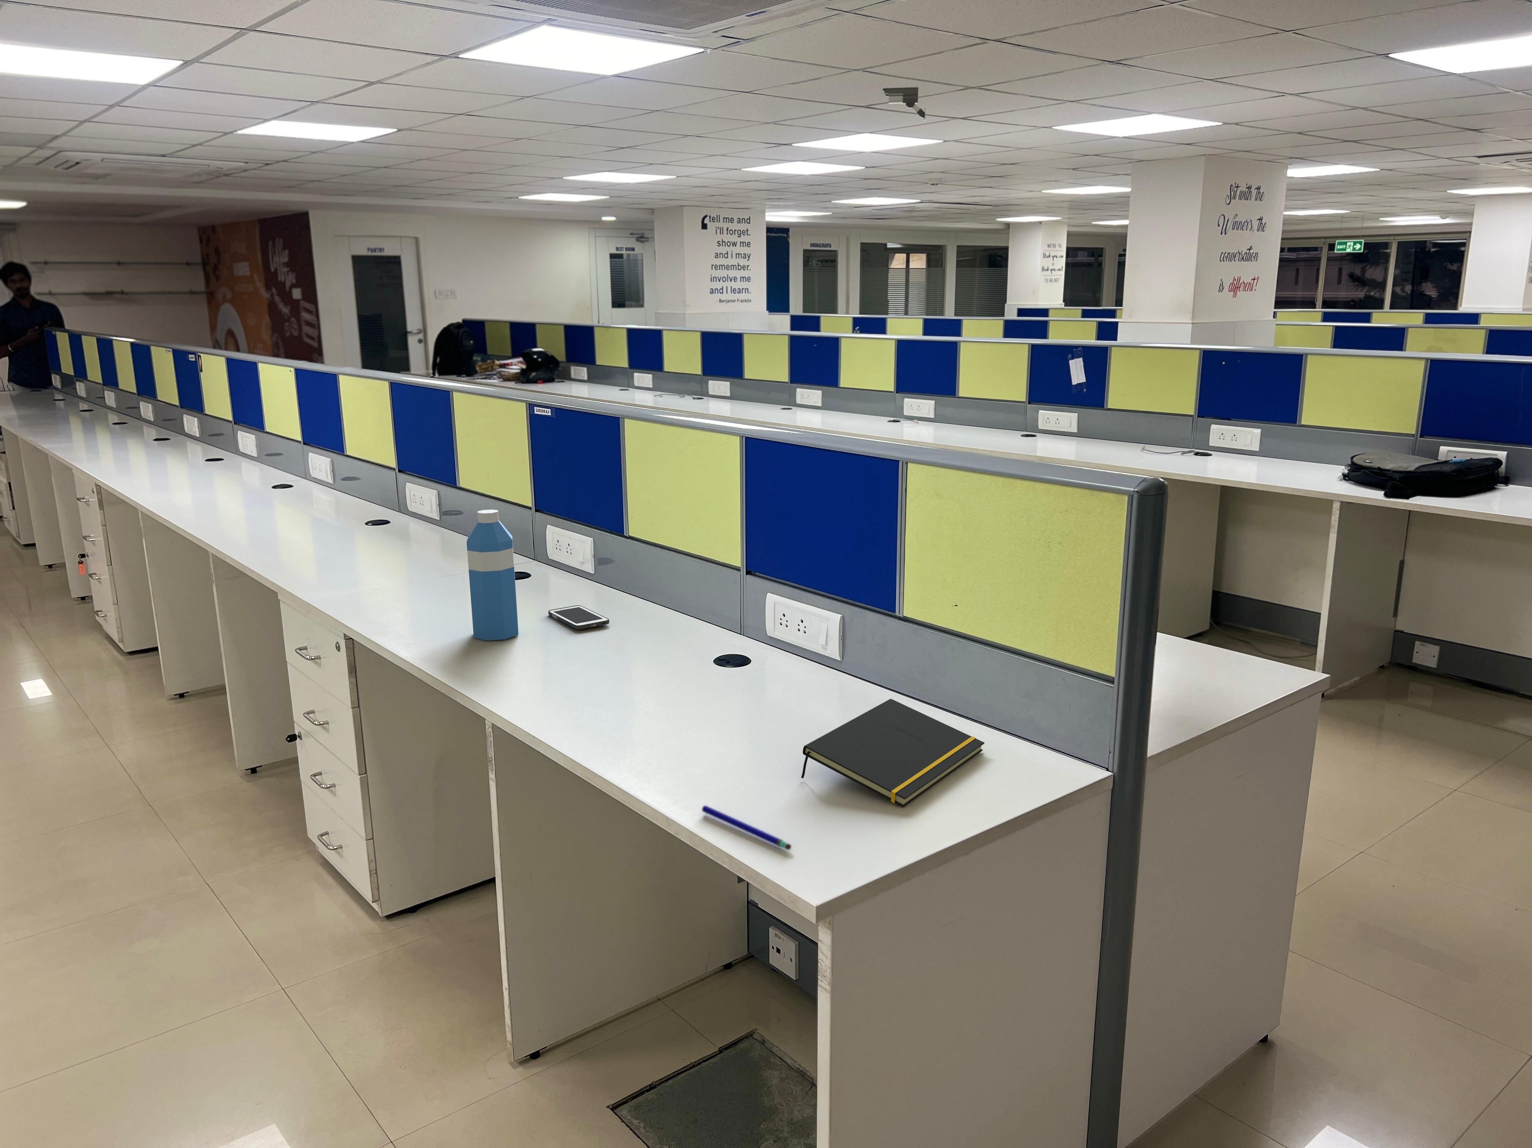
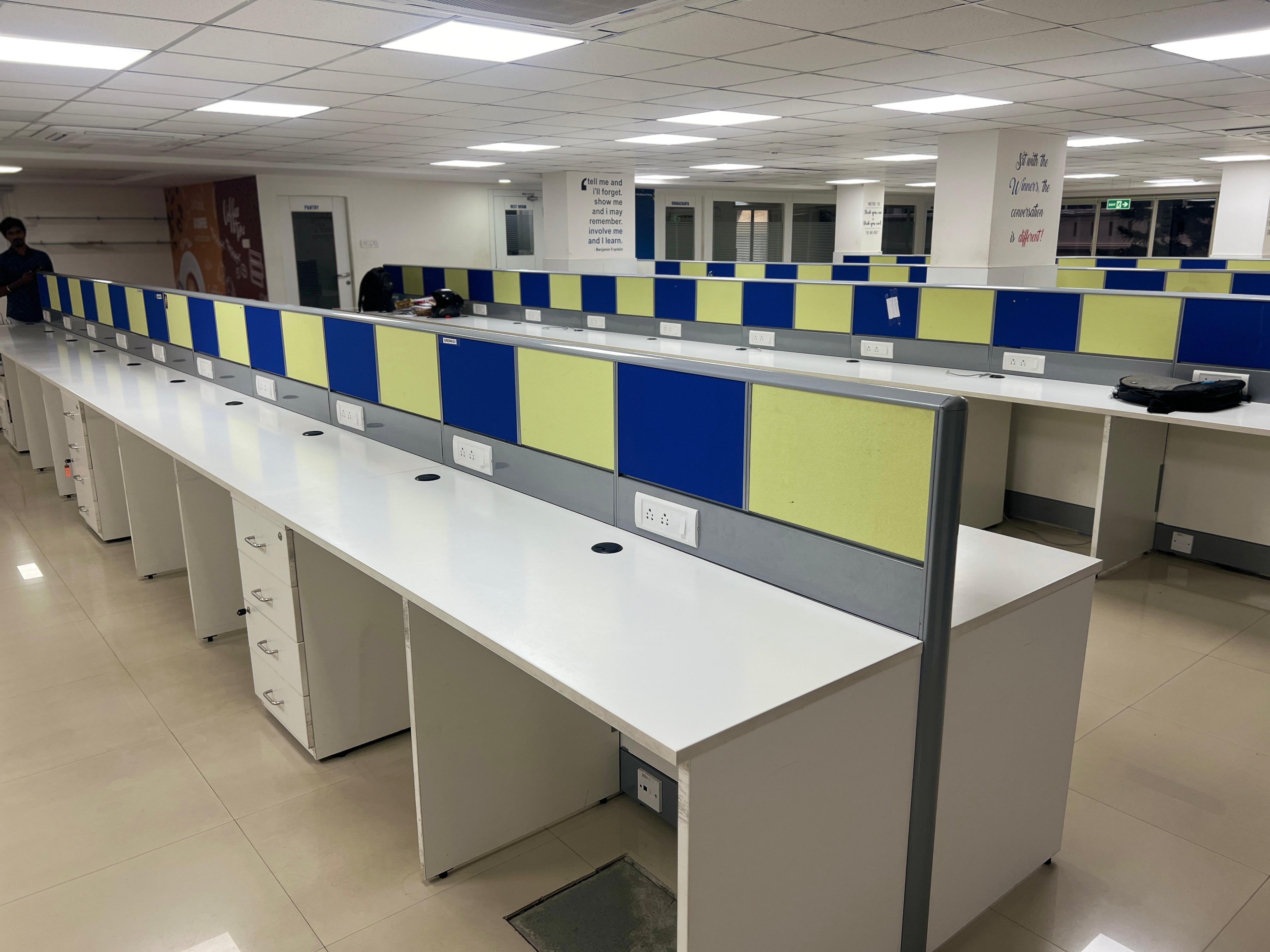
- security camera [882,87,926,122]
- water bottle [466,509,519,640]
- cell phone [548,604,610,629]
- pen [701,804,791,850]
- notepad [801,698,984,808]
